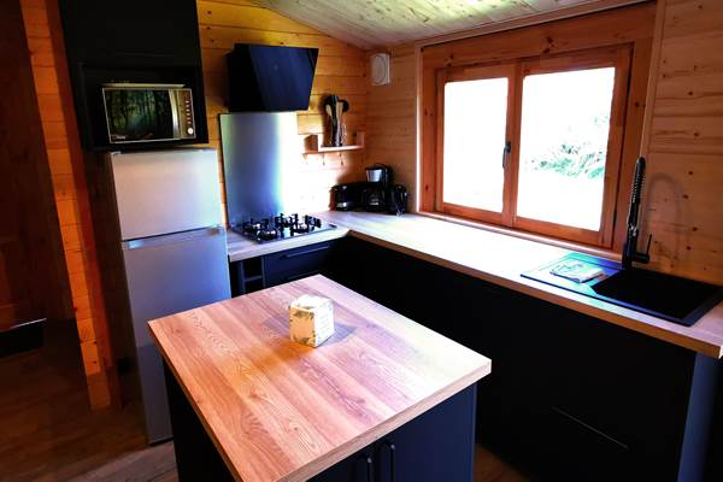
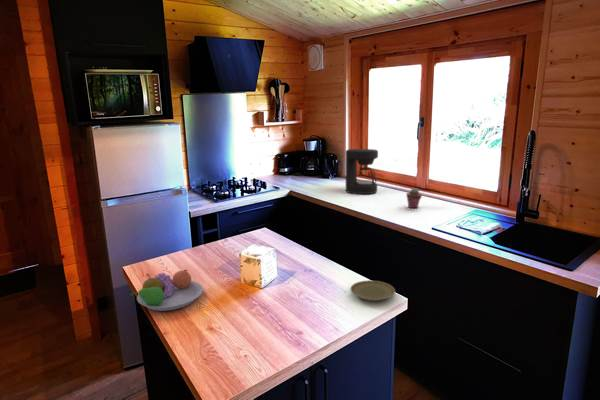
+ plate [349,280,396,302]
+ coffee maker [345,148,379,195]
+ fruit bowl [129,269,204,312]
+ potted succulent [405,187,423,209]
